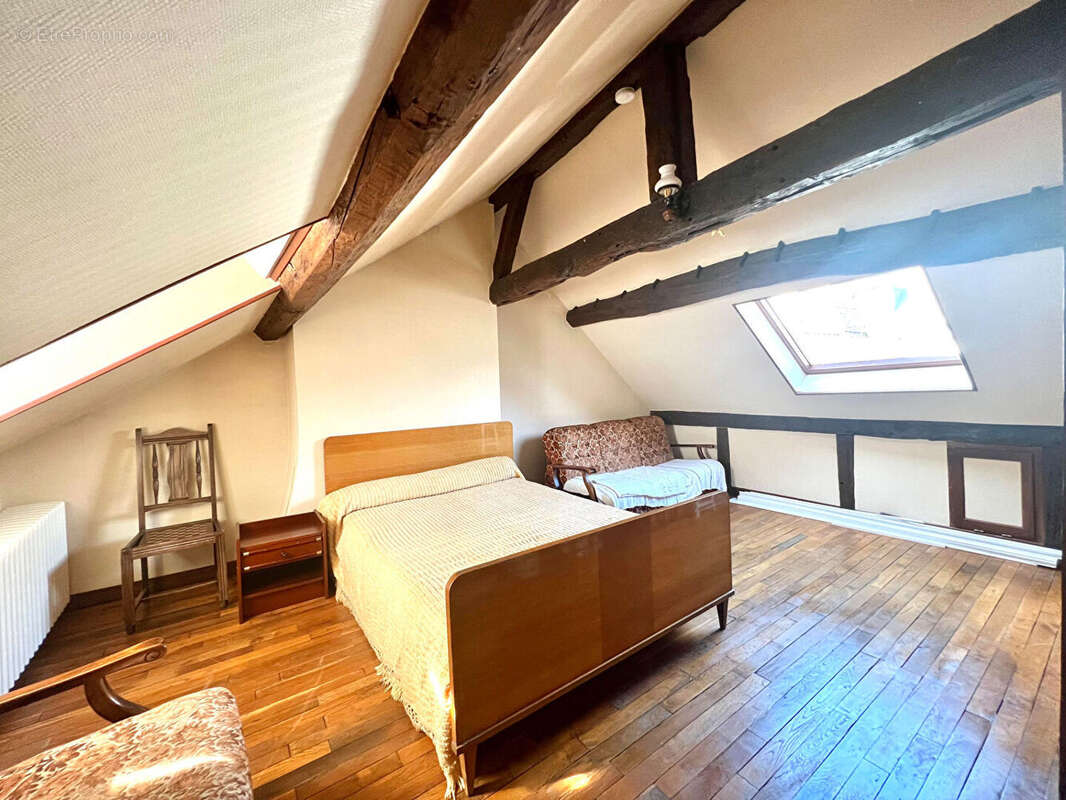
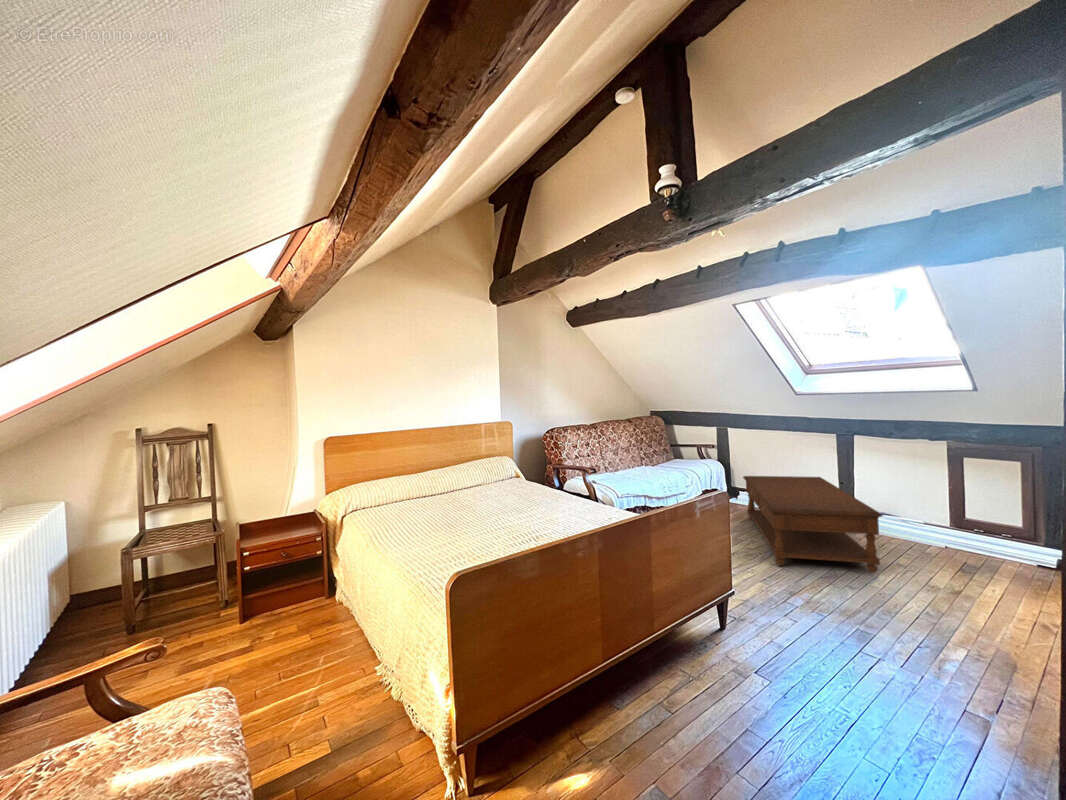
+ coffee table [742,475,884,574]
